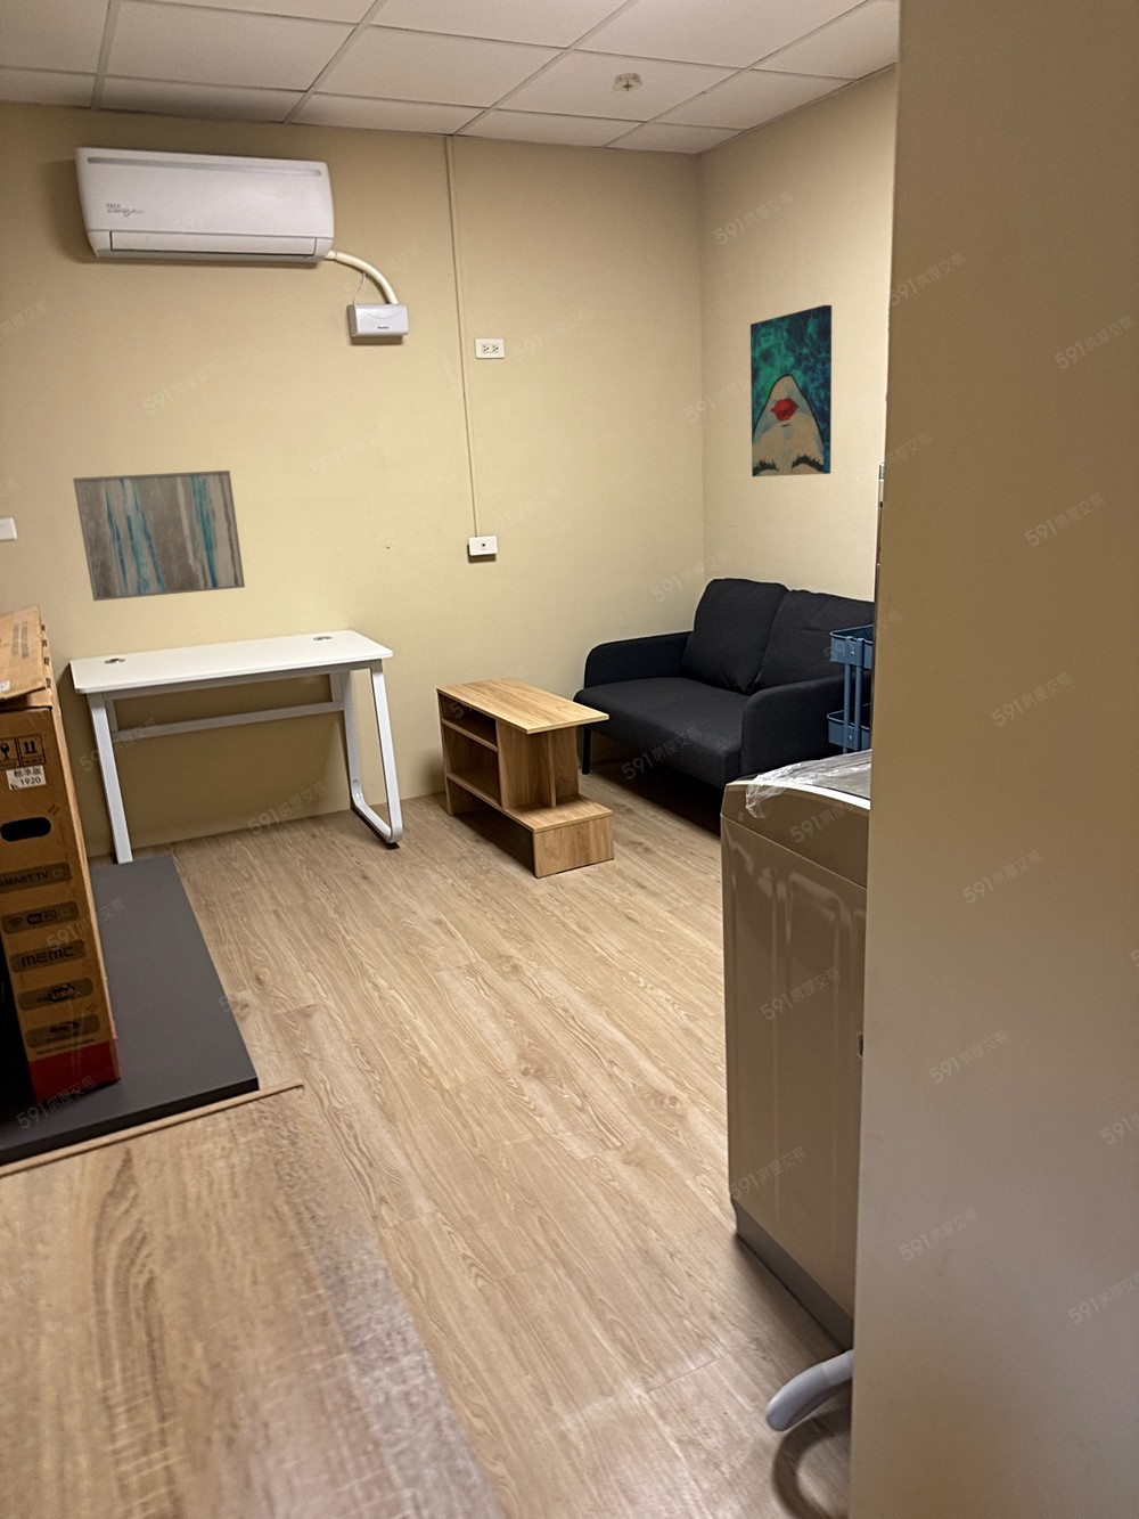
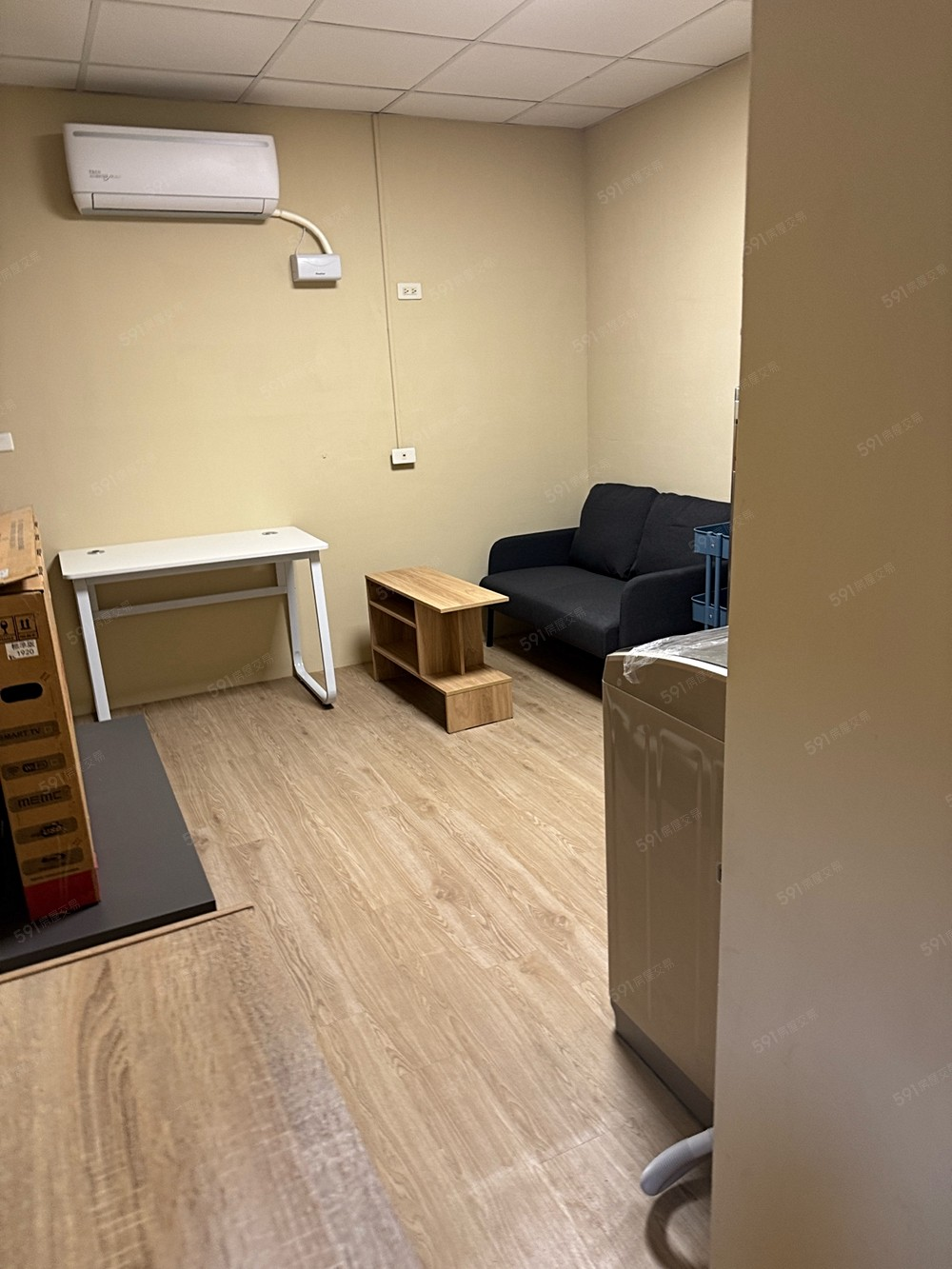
- wall art [72,469,246,602]
- wall art [749,304,833,478]
- smoke detector [609,72,645,95]
